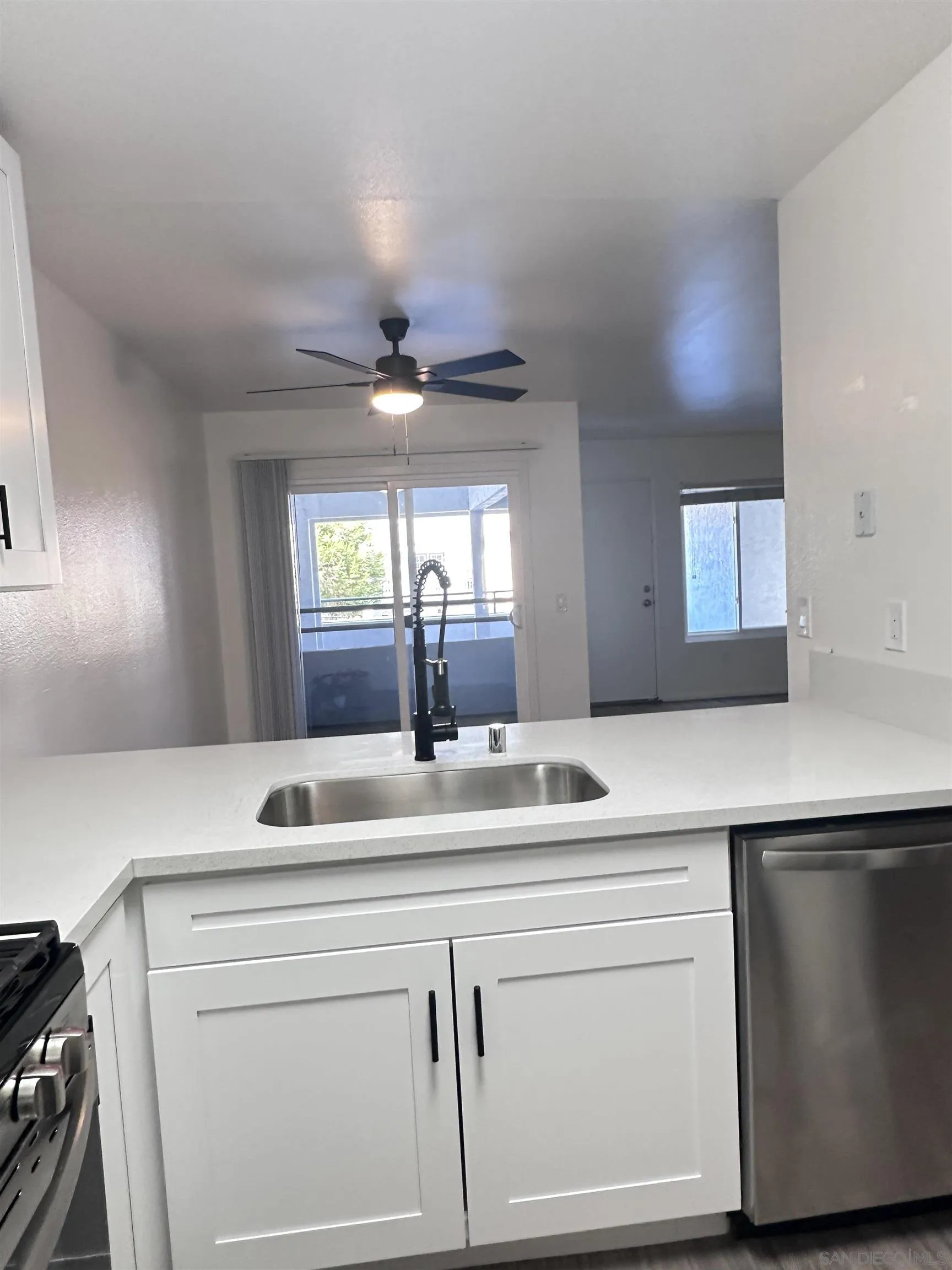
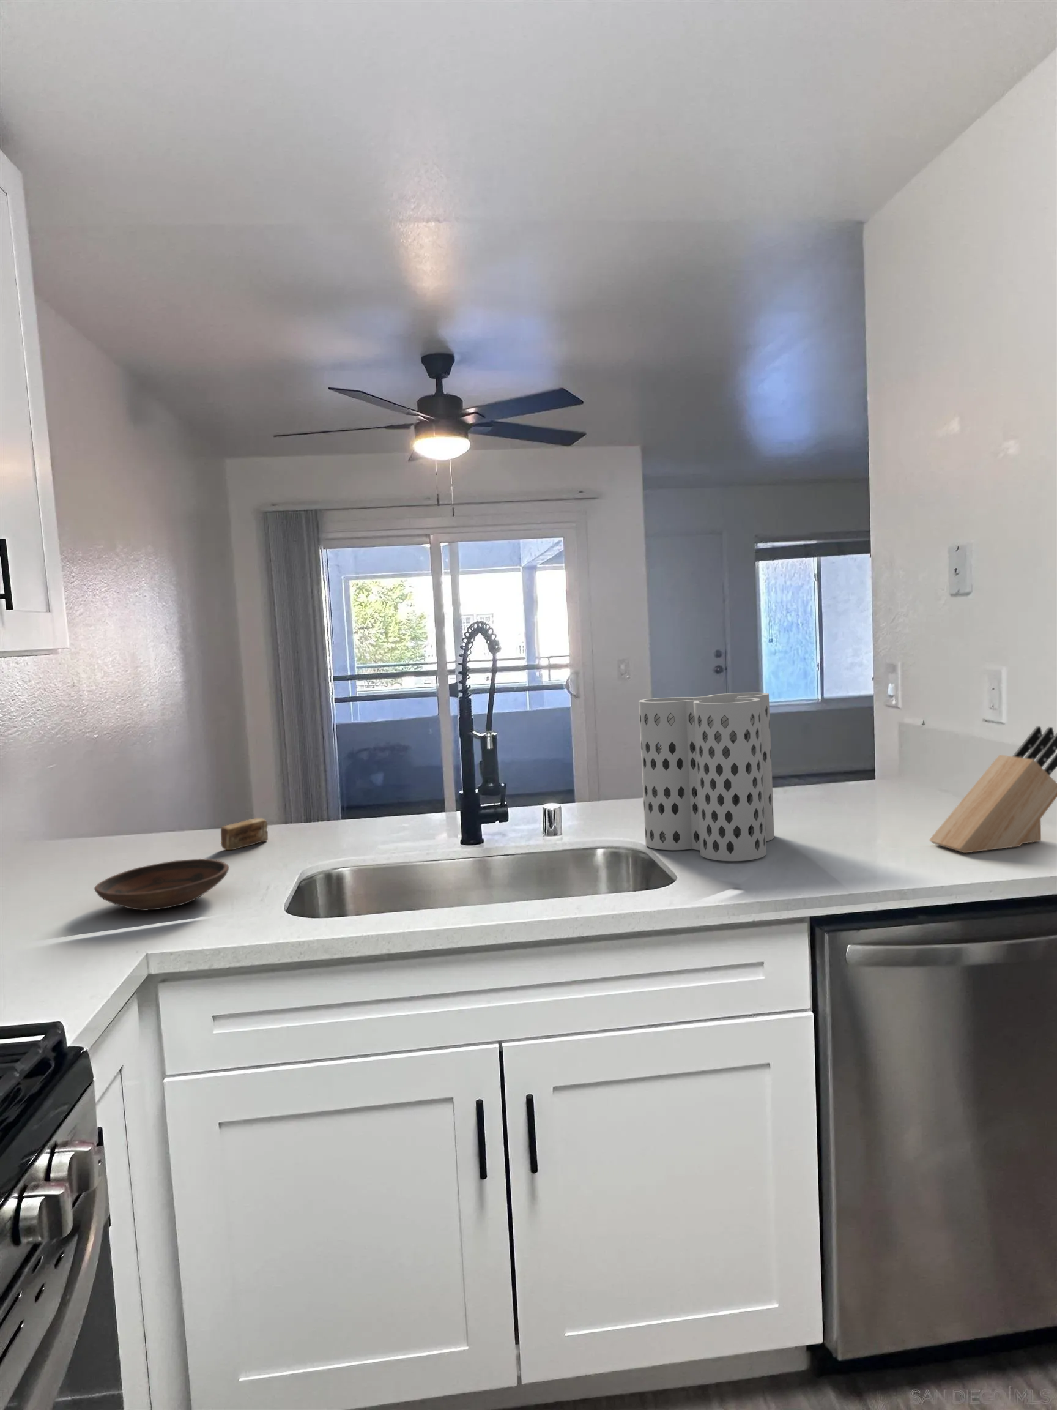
+ knife block [928,726,1057,854]
+ utensil holder [638,692,775,862]
+ bowl [93,858,230,912]
+ soap bar [220,817,269,850]
